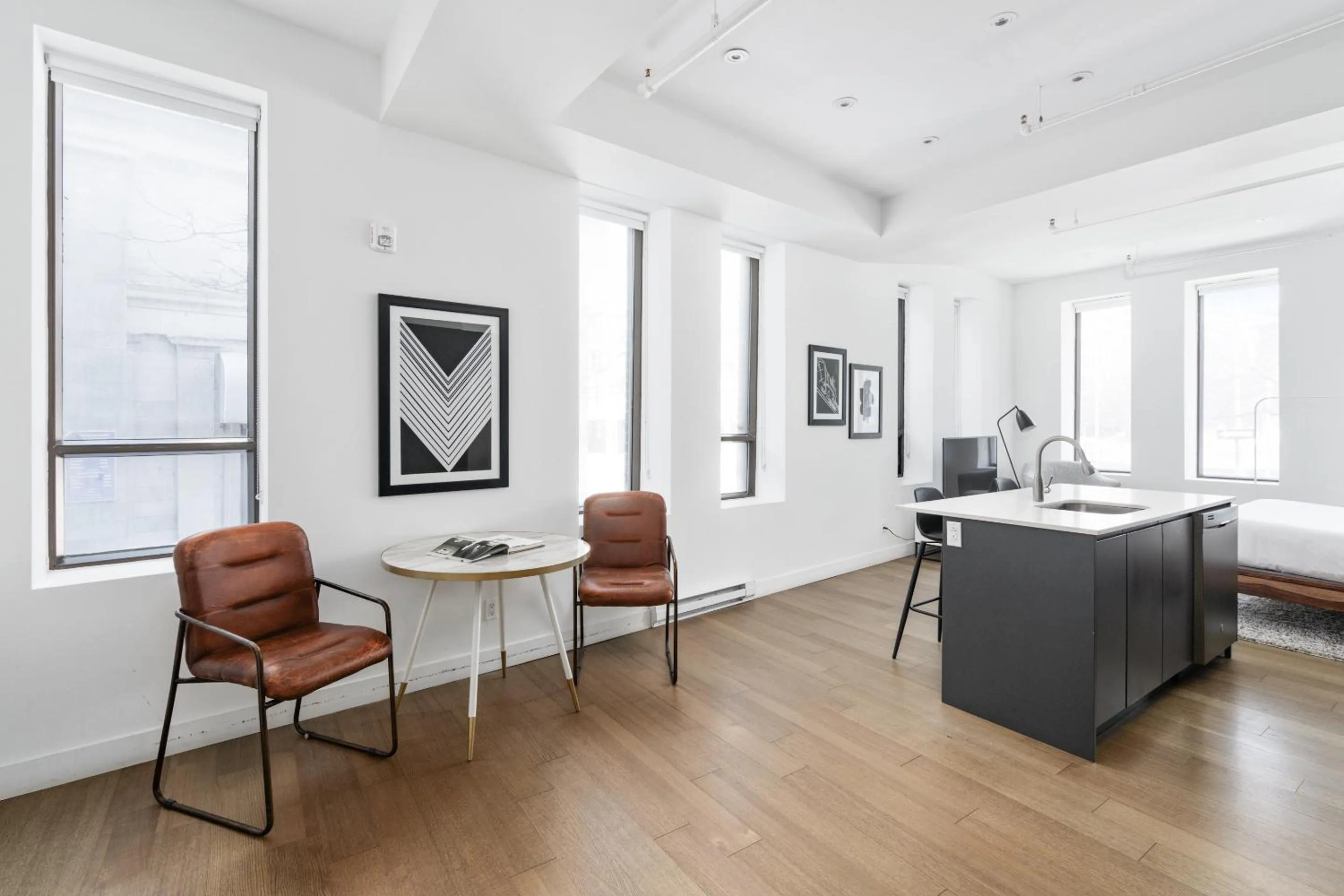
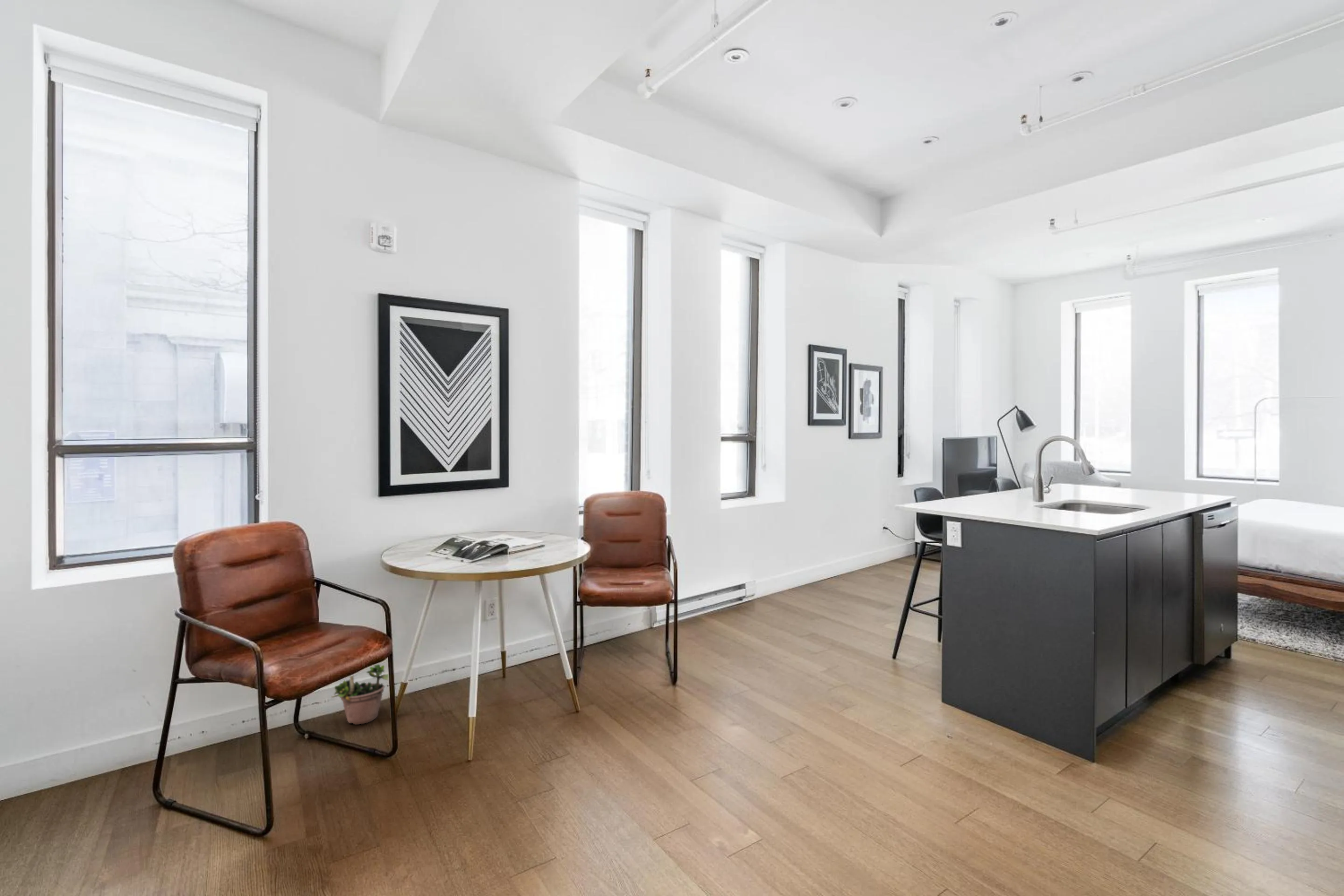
+ potted plant [330,664,389,725]
